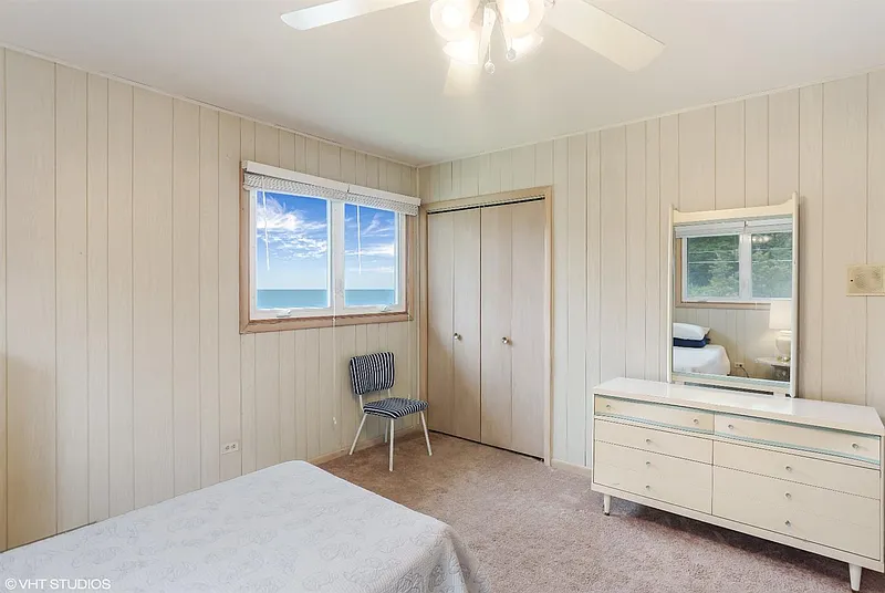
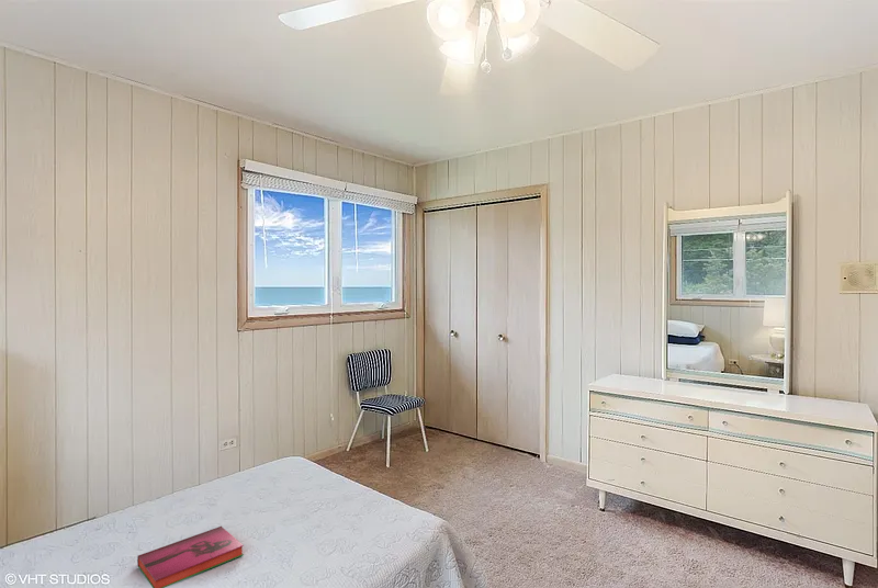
+ hardback book [136,525,245,588]
